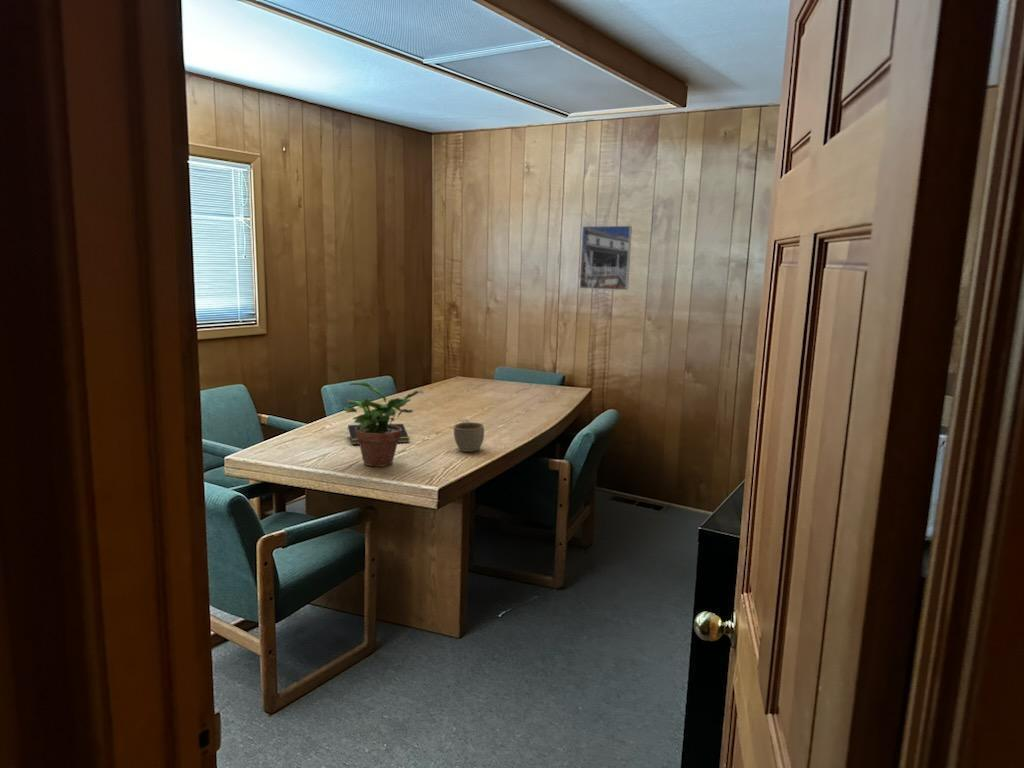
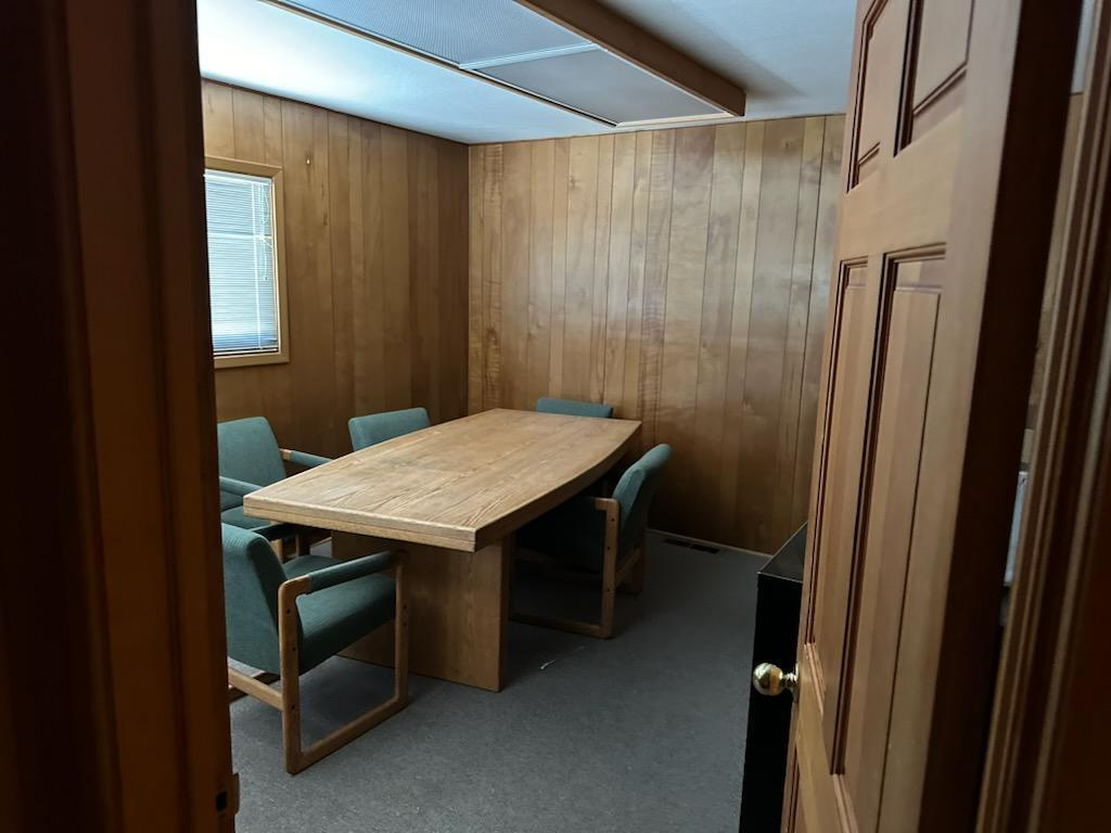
- potted plant [342,381,425,467]
- notepad [346,423,411,445]
- cup [453,418,485,453]
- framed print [579,225,633,291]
